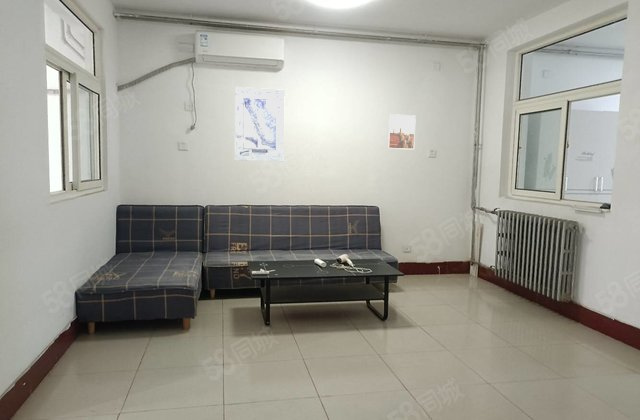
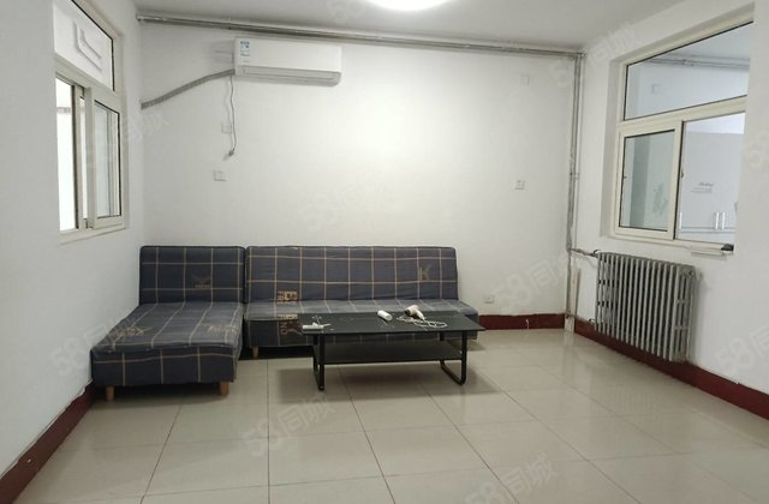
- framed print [387,113,417,151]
- wall art [234,86,286,163]
